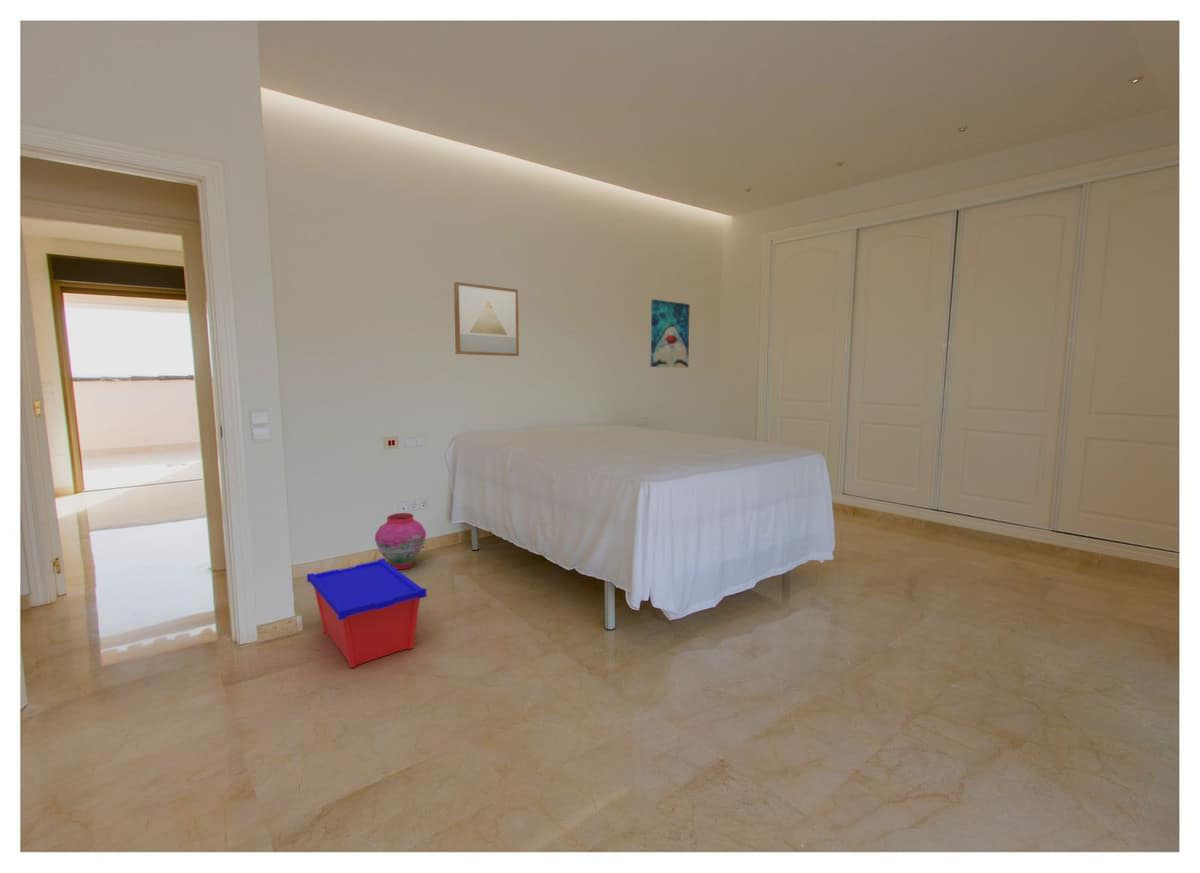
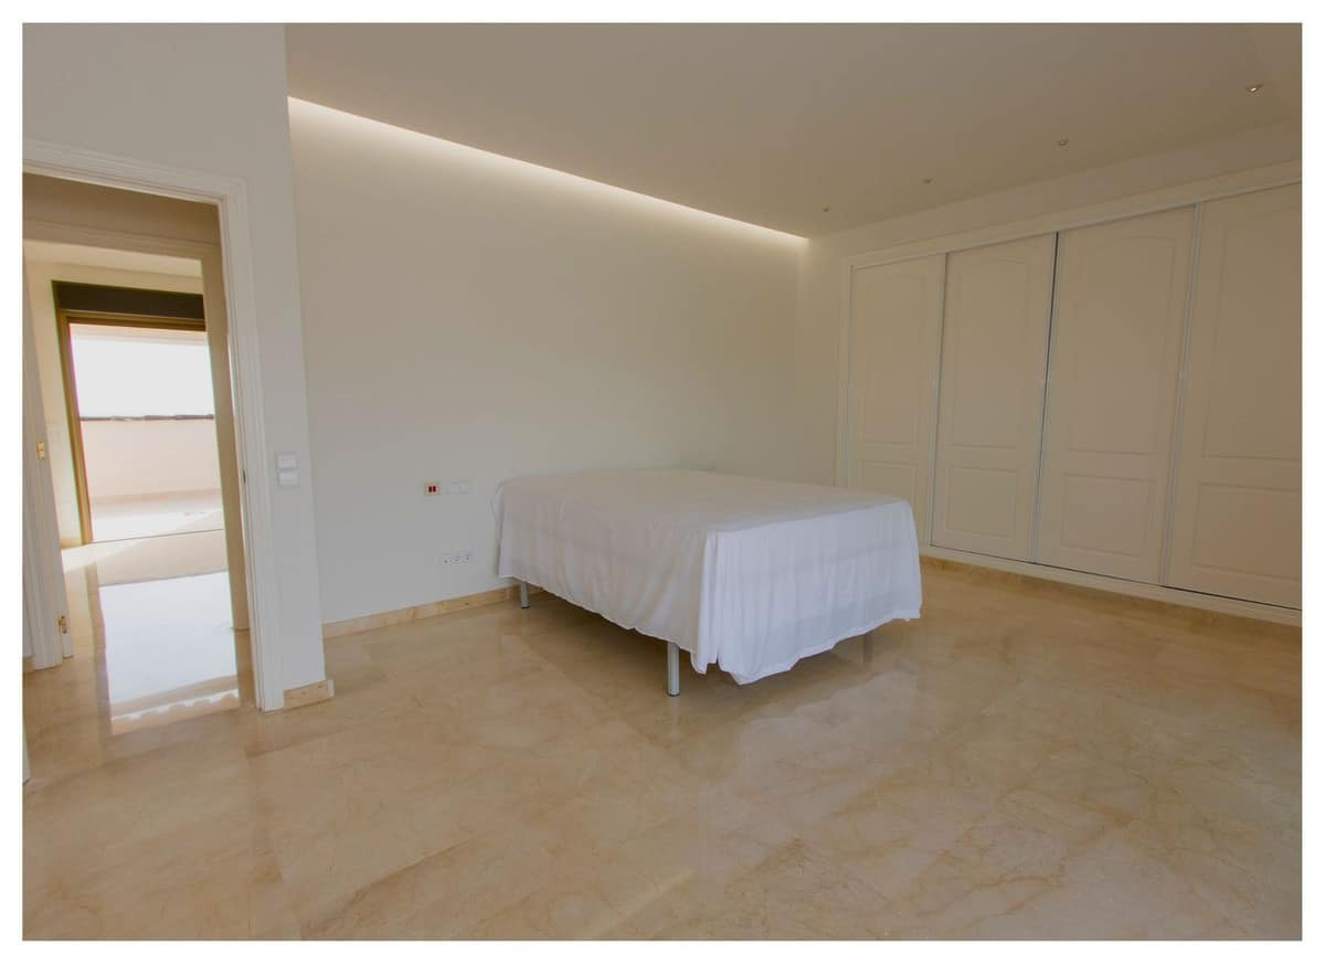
- lantern [374,512,427,570]
- wall art [453,281,520,357]
- storage bin [306,557,428,669]
- wall art [650,298,691,369]
